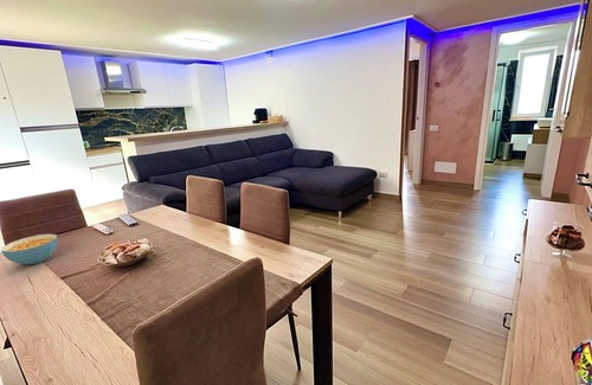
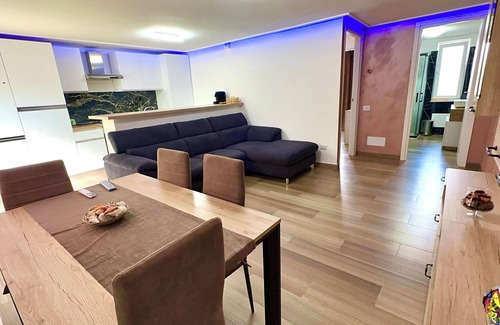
- cereal bowl [0,233,58,265]
